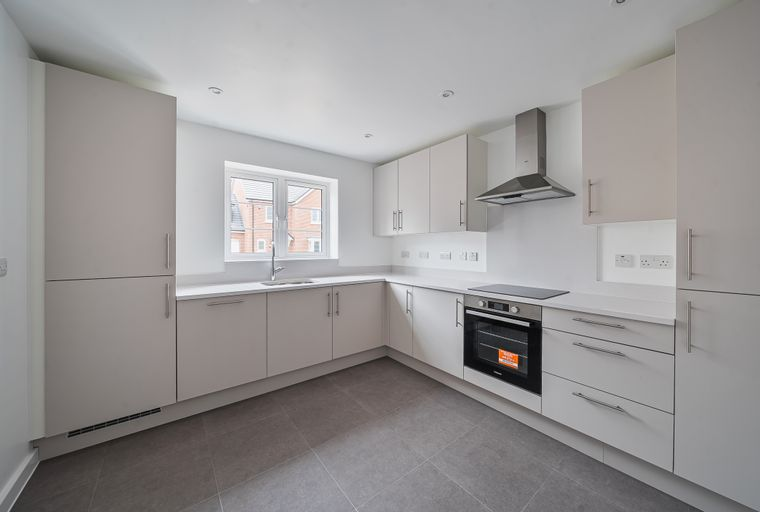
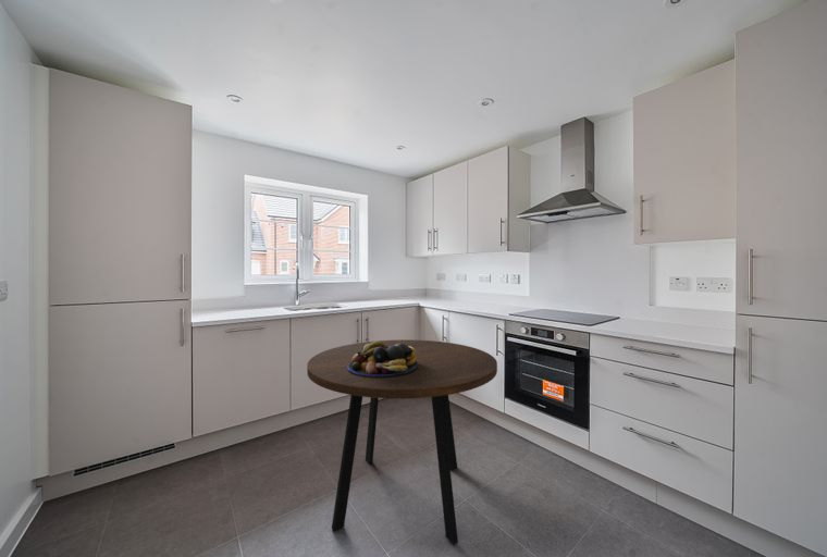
+ fruit bowl [347,341,418,377]
+ dining table [306,338,498,546]
